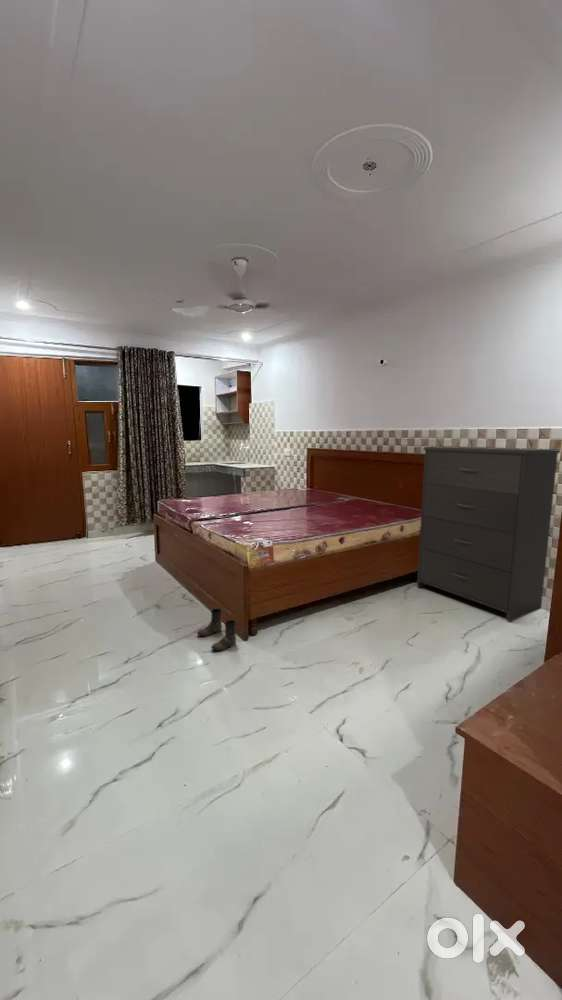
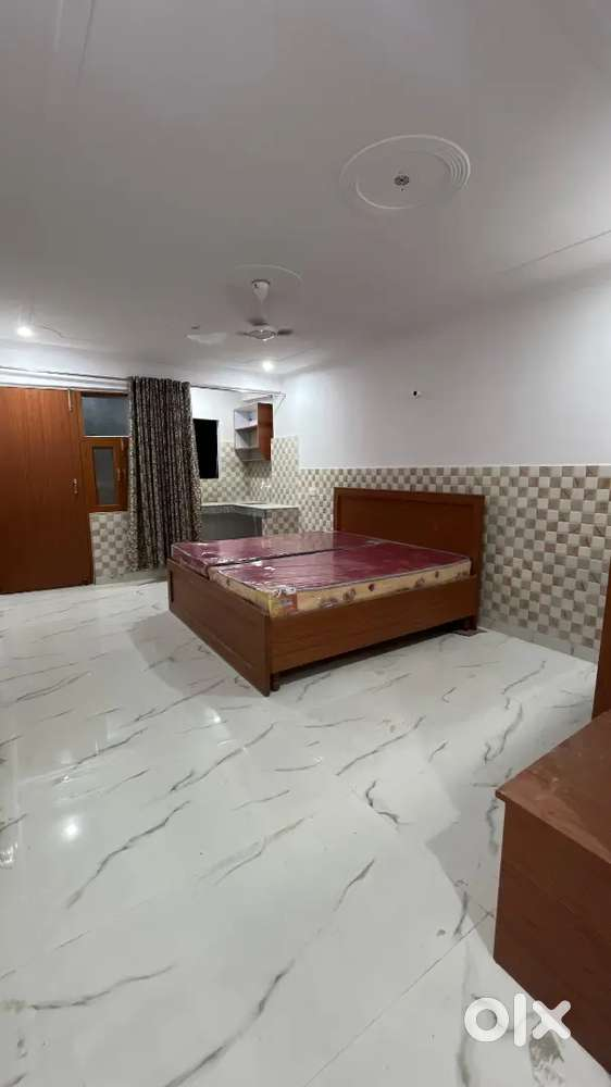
- dresser [416,445,561,623]
- boots [196,608,237,652]
